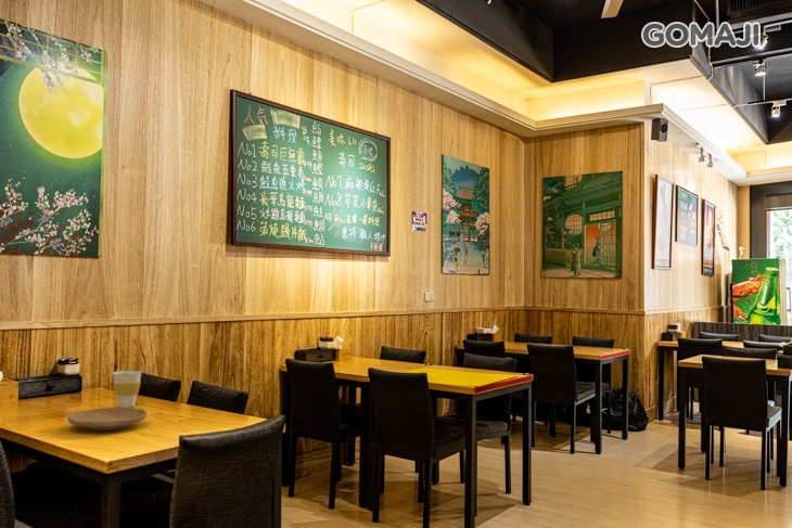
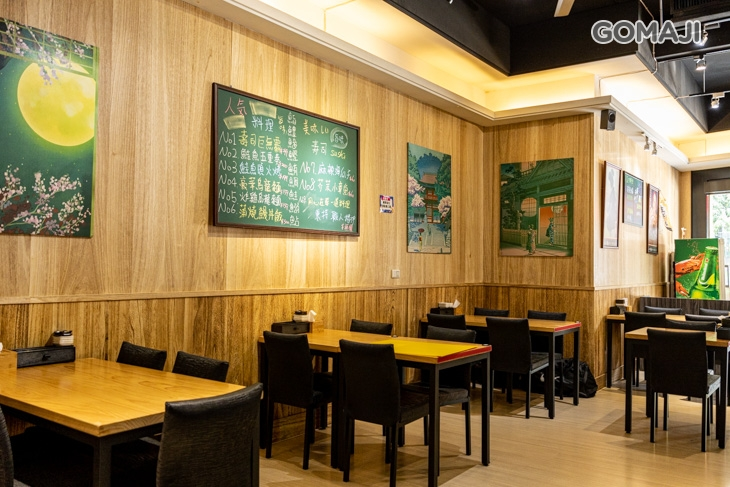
- plate [66,407,149,432]
- cup [112,370,143,408]
